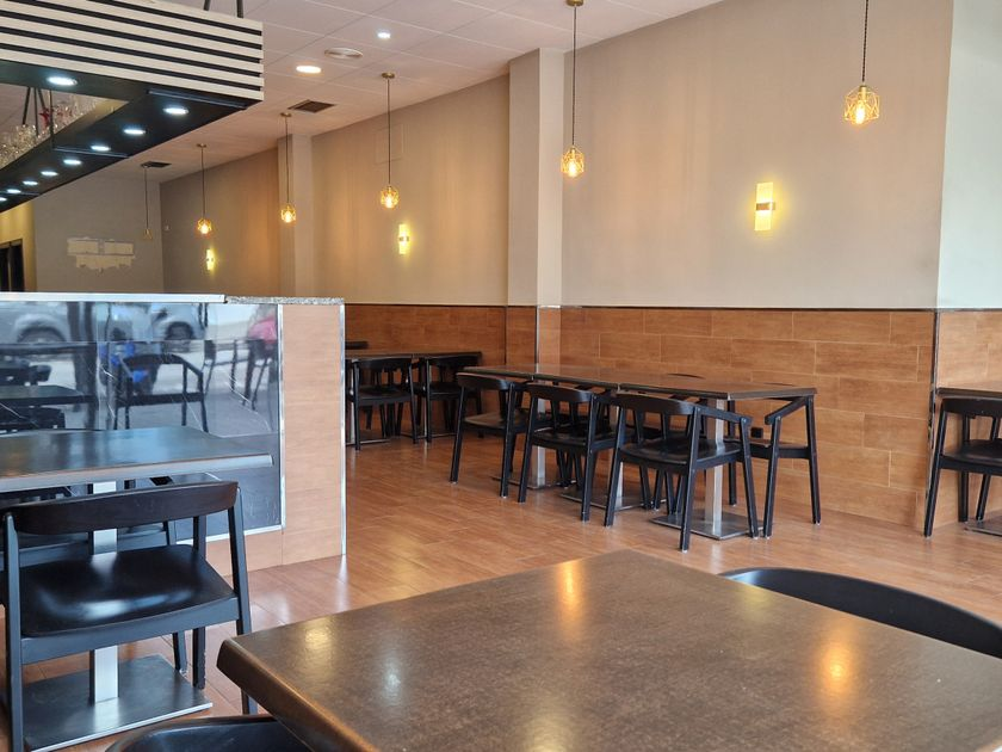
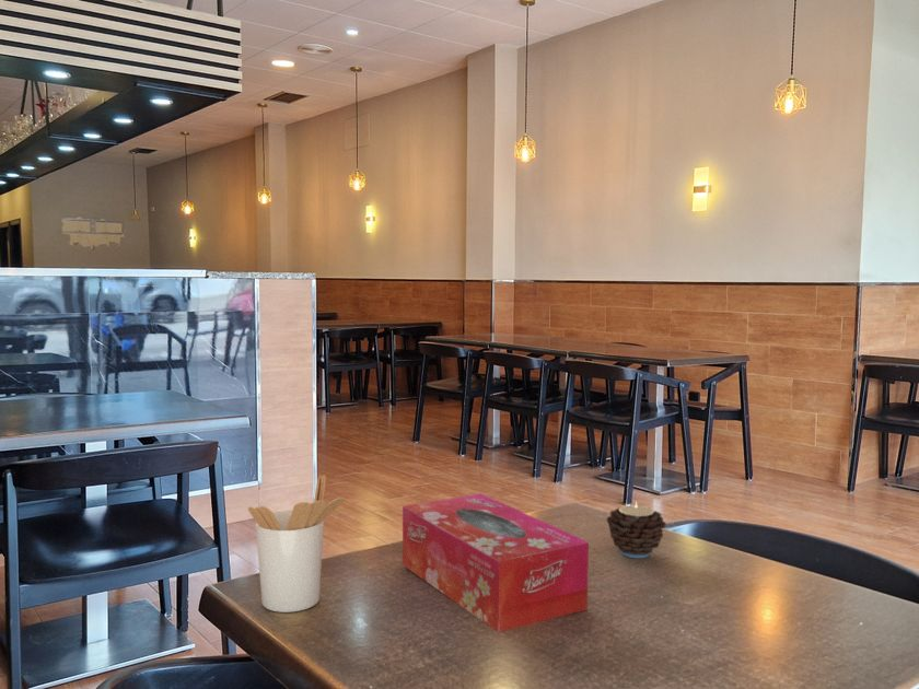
+ candle [605,500,667,559]
+ tissue box [402,492,590,633]
+ utensil holder [247,474,346,614]
